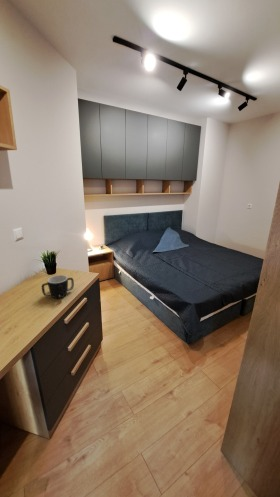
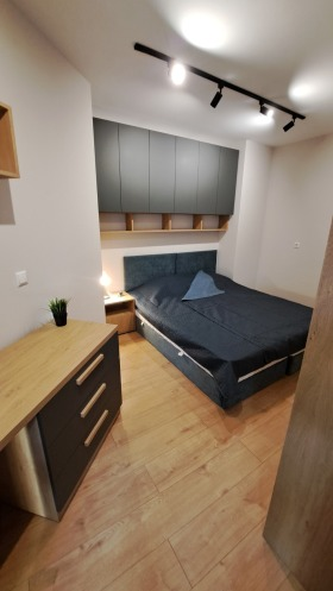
- mug [41,274,75,299]
